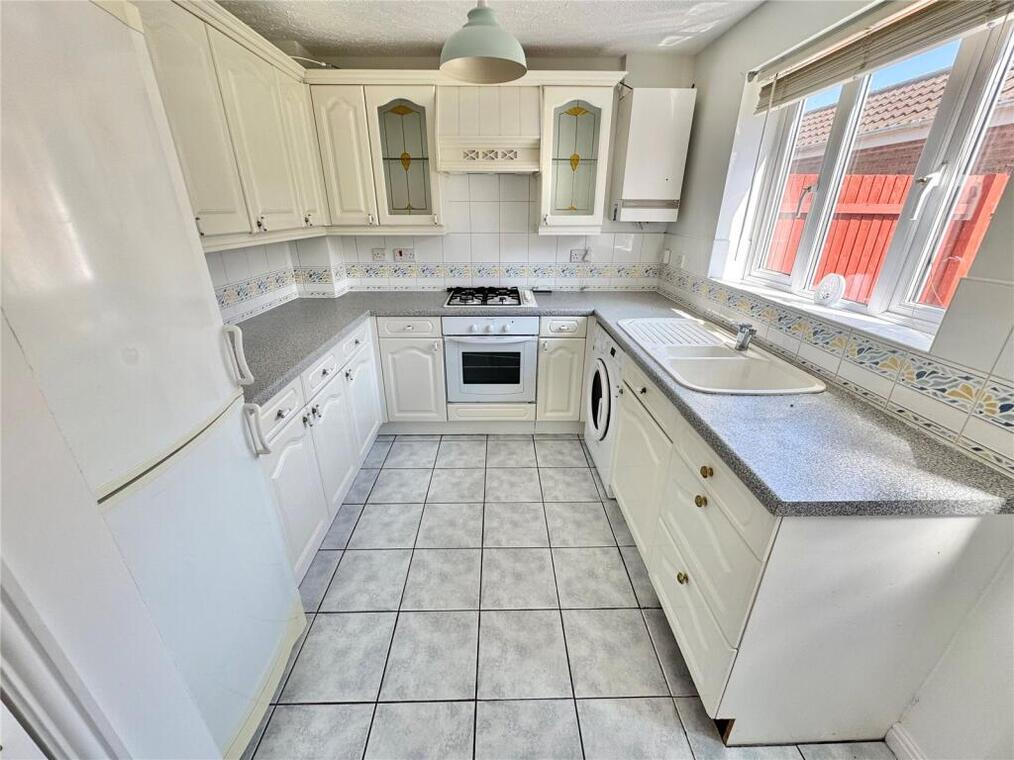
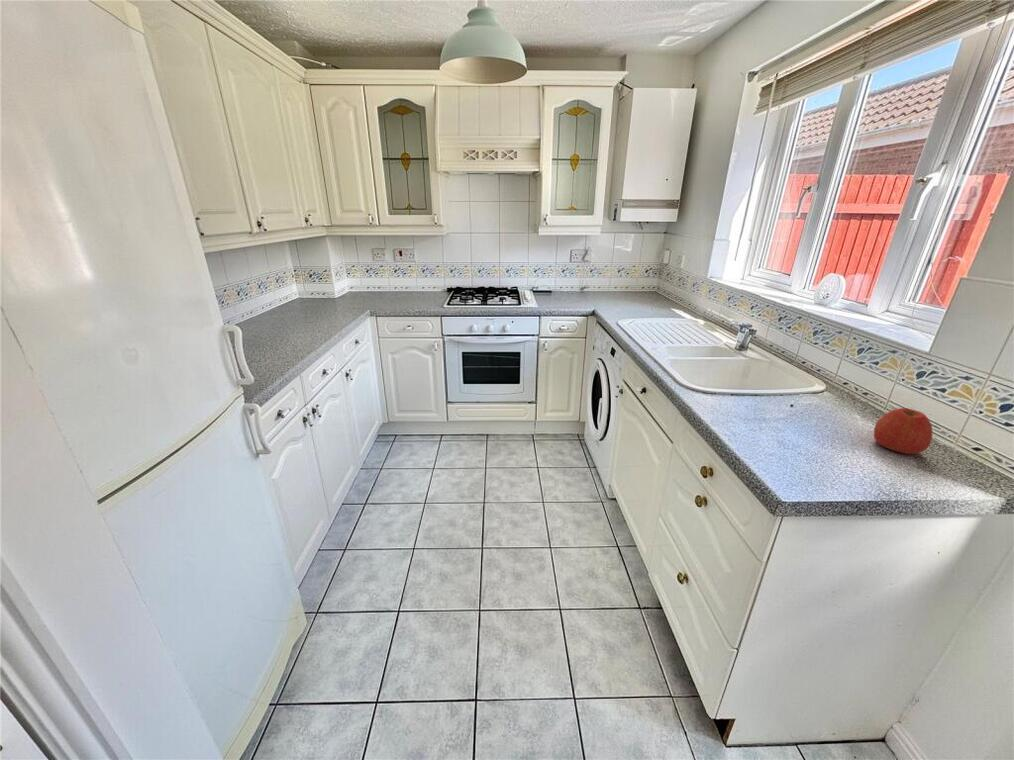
+ apple [873,407,933,455]
